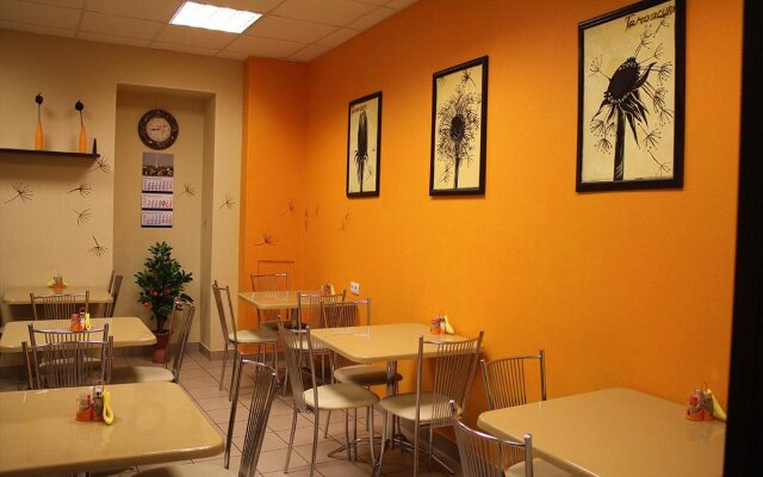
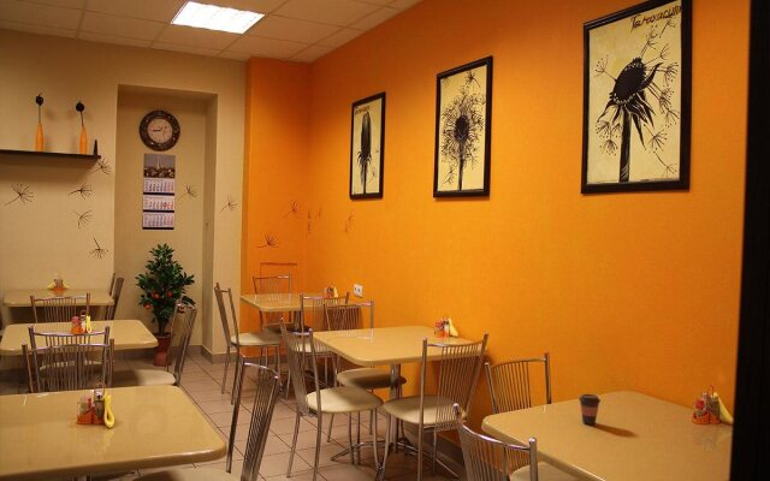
+ coffee cup [578,393,602,426]
